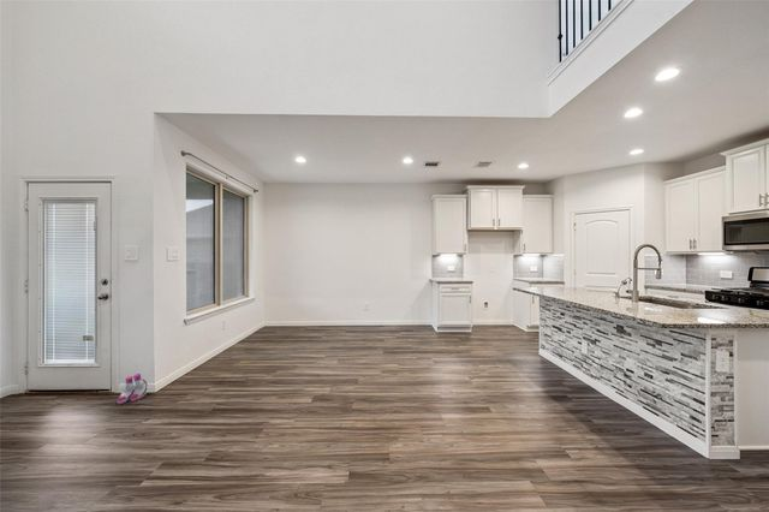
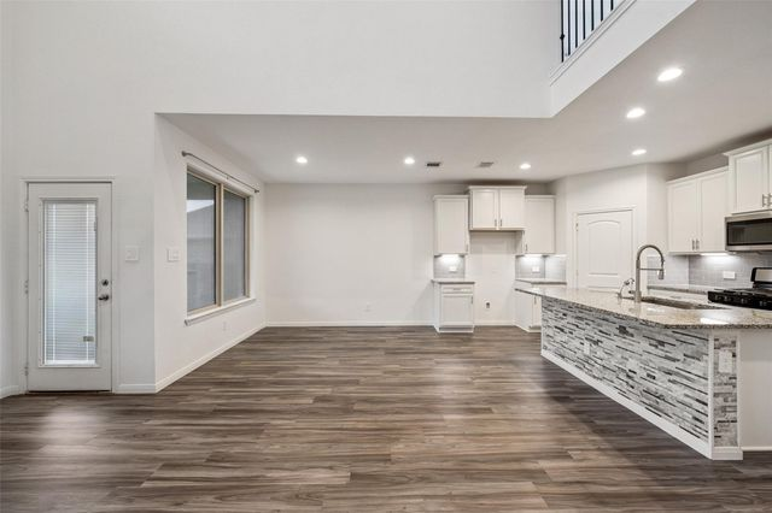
- boots [117,373,148,405]
